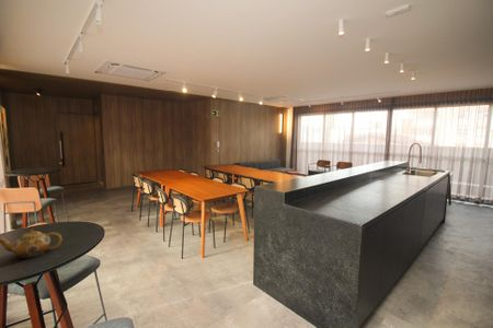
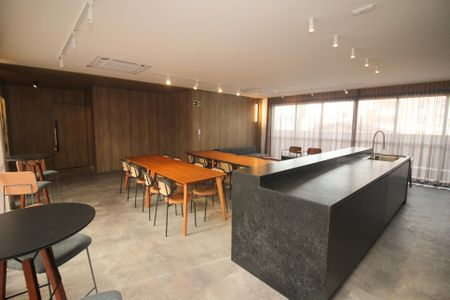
- teapot [0,227,62,259]
